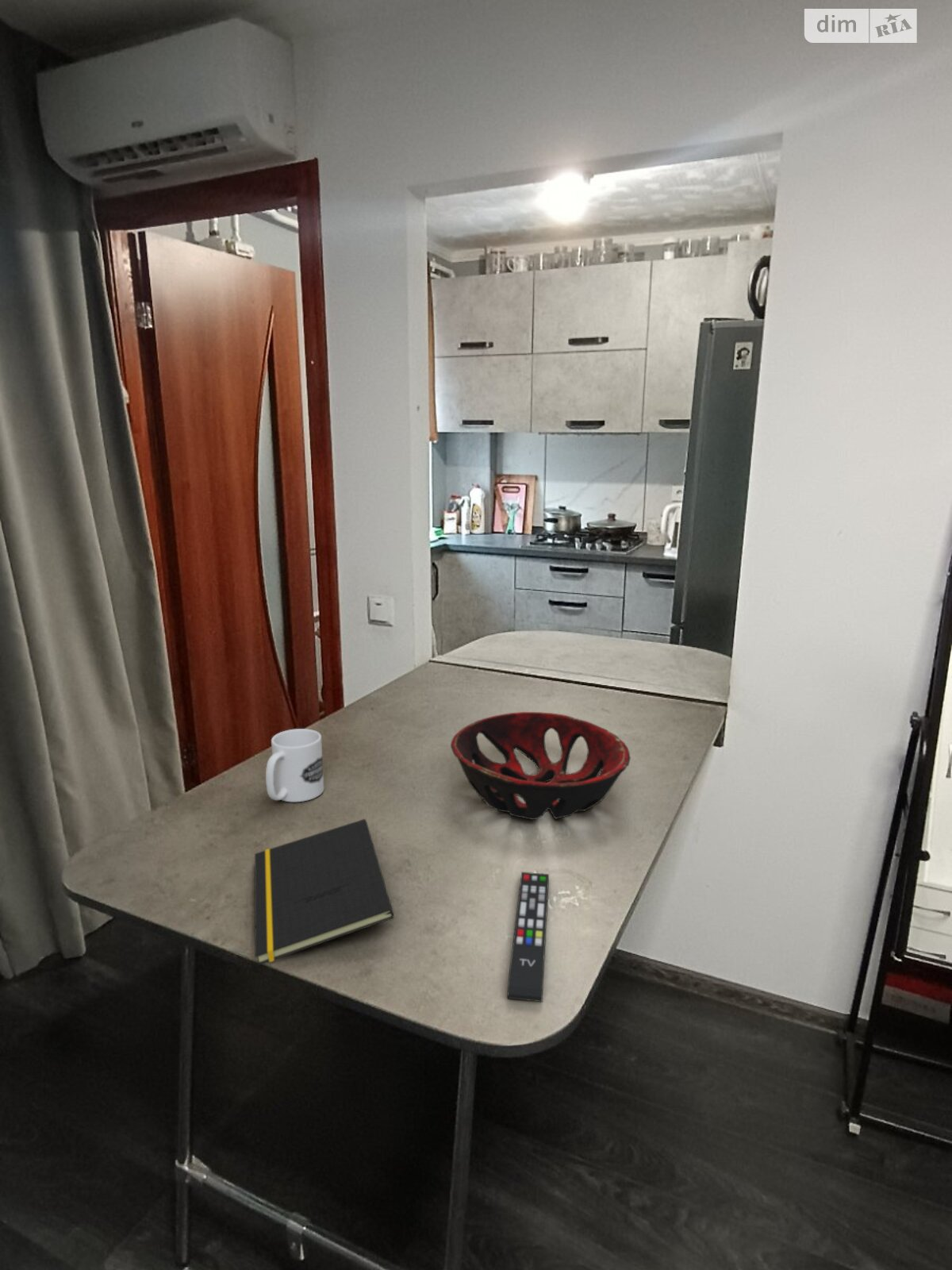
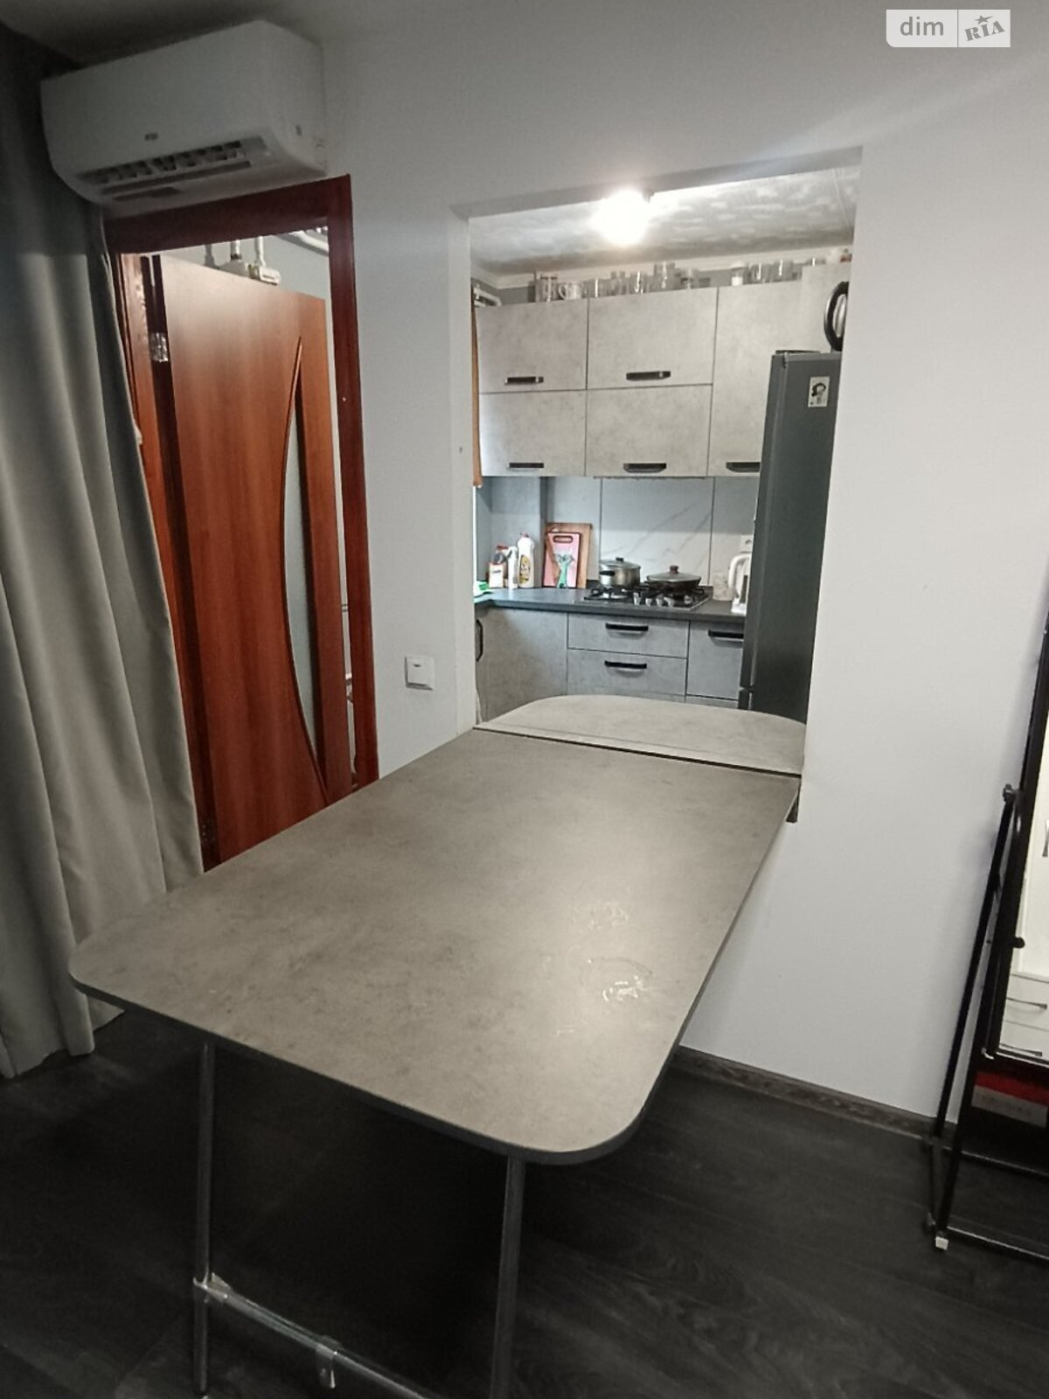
- notepad [254,818,394,966]
- mug [265,728,324,802]
- remote control [507,872,550,1003]
- decorative bowl [450,711,631,821]
